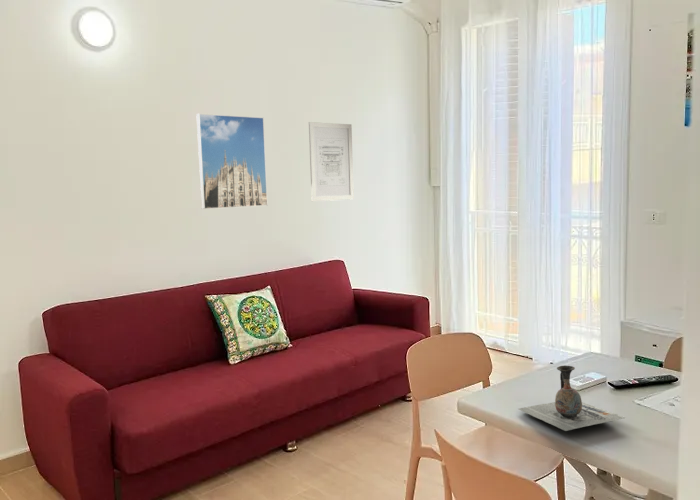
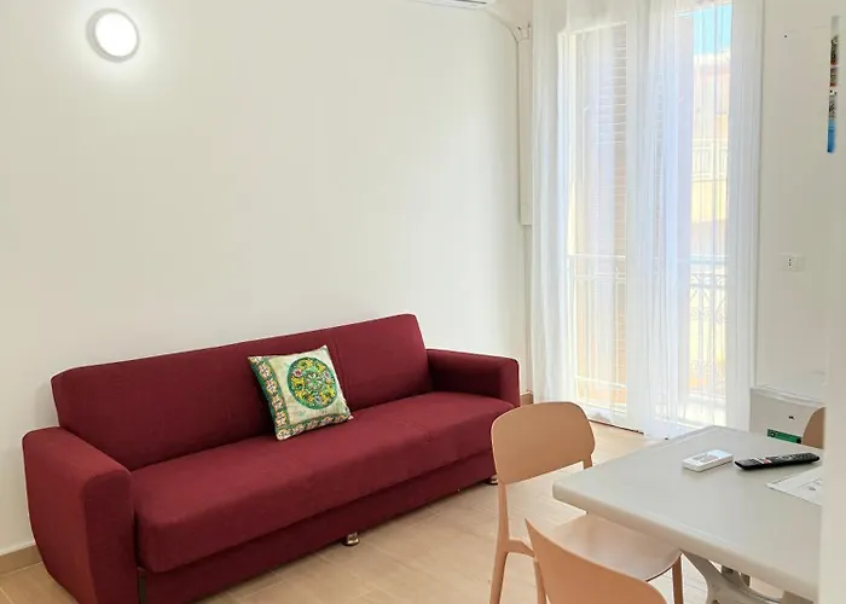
- decorative vase [518,365,627,432]
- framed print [195,113,269,210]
- wall art [308,121,355,202]
